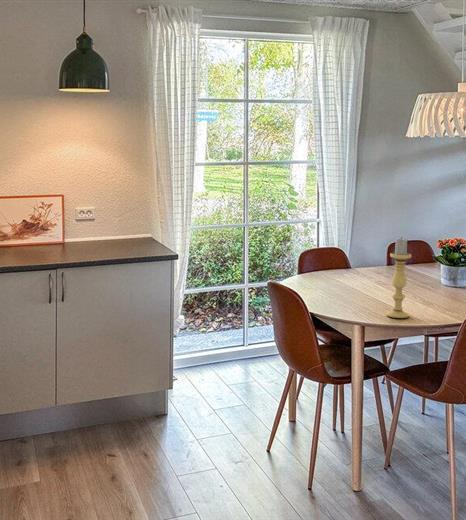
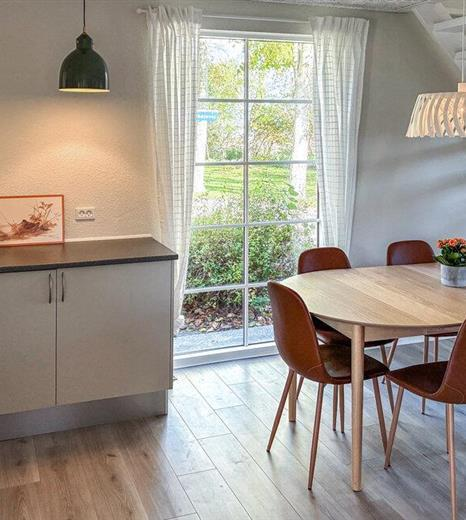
- candle holder [386,236,412,319]
